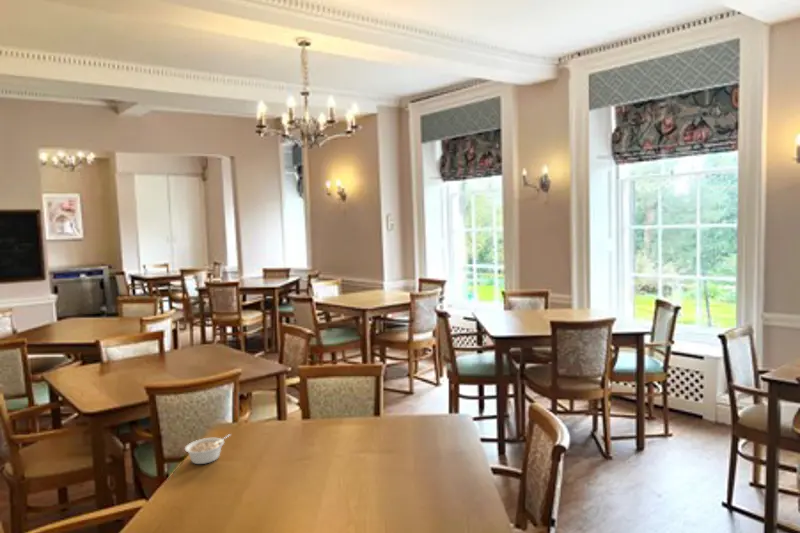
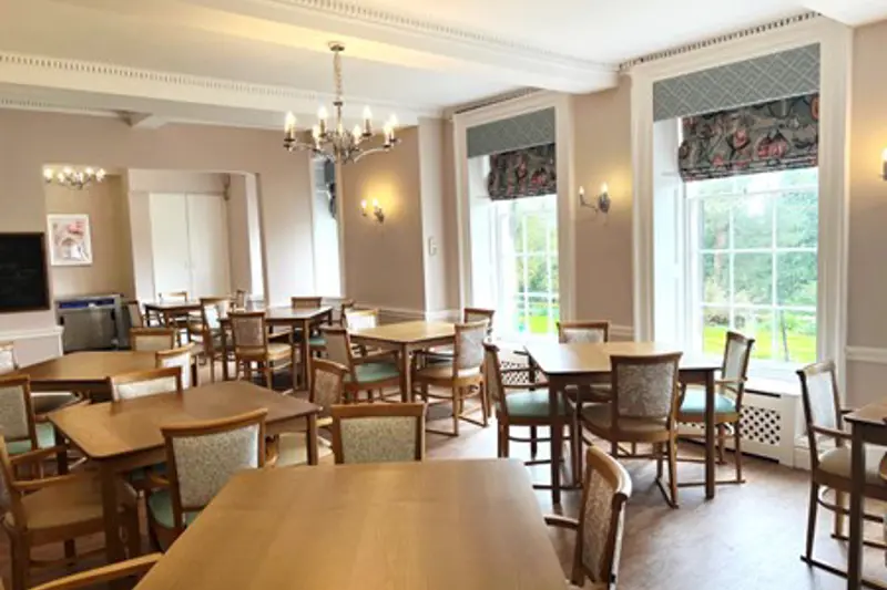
- legume [184,433,232,465]
